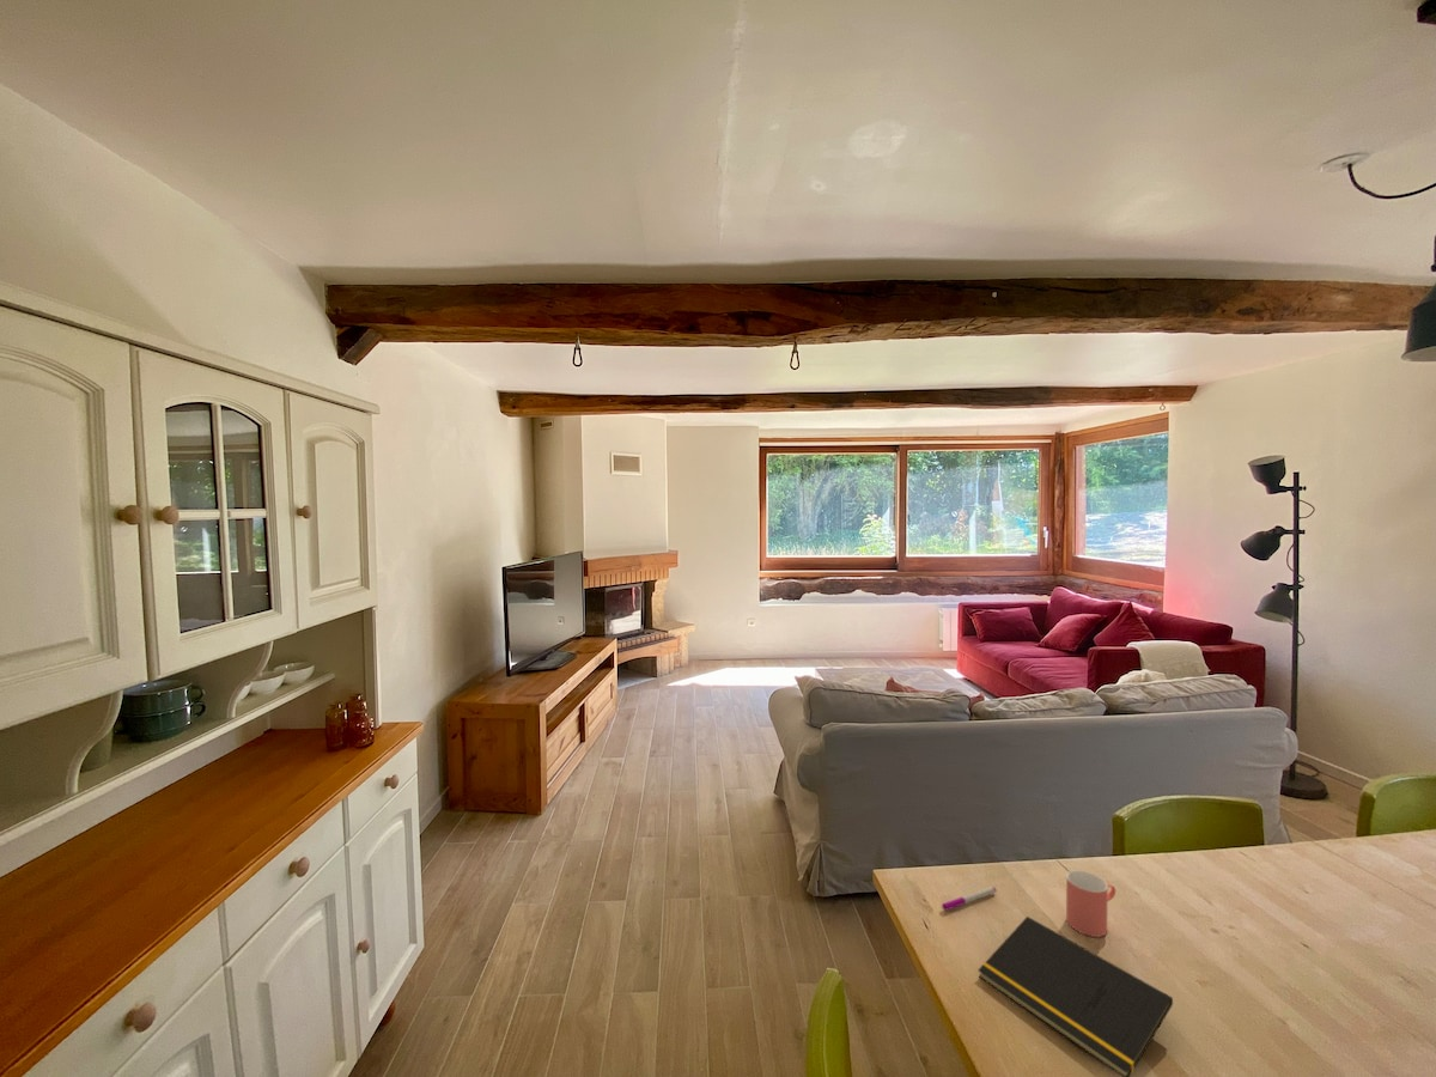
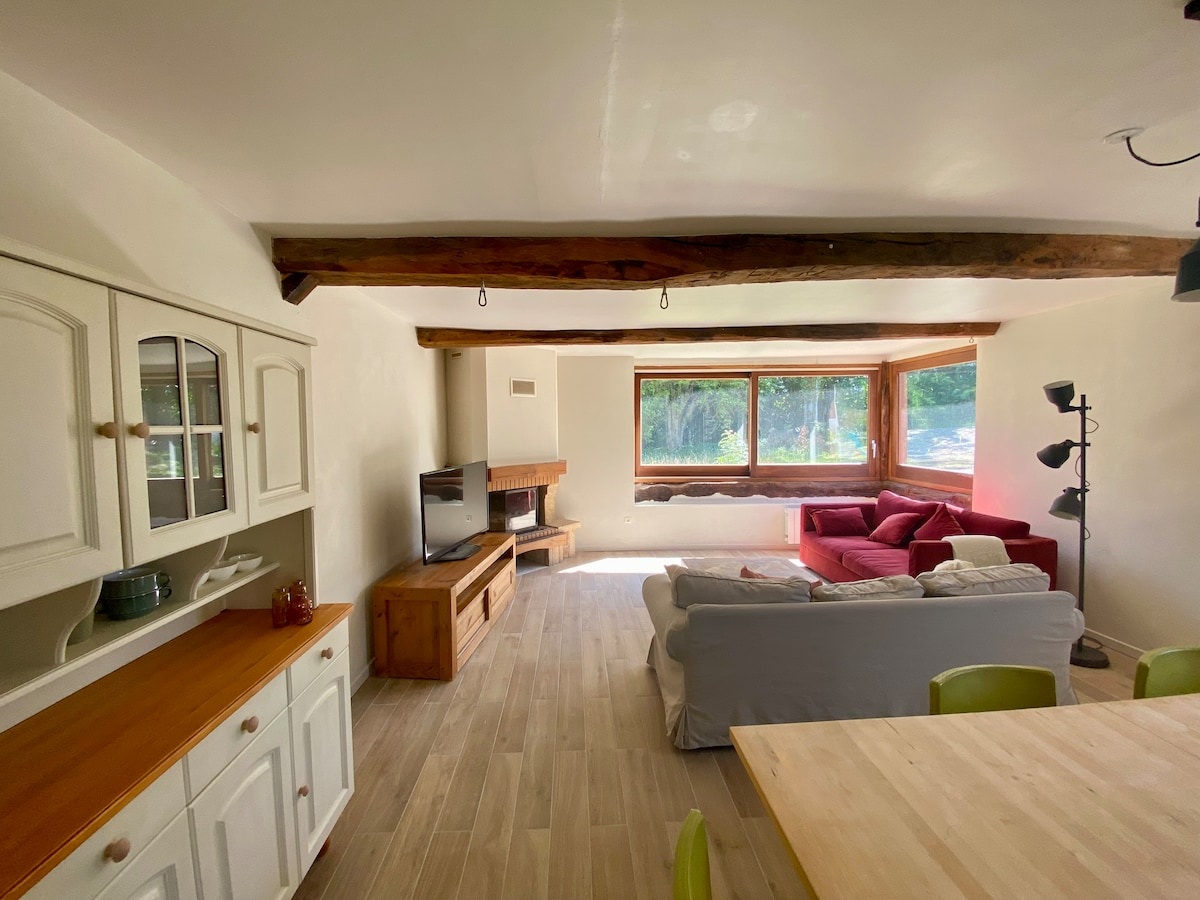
- cup [1065,869,1116,938]
- pen [941,886,997,912]
- notepad [978,915,1174,1077]
